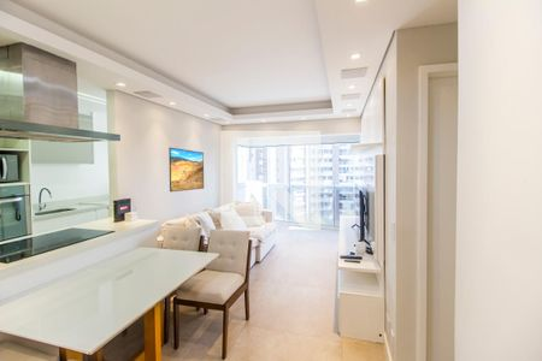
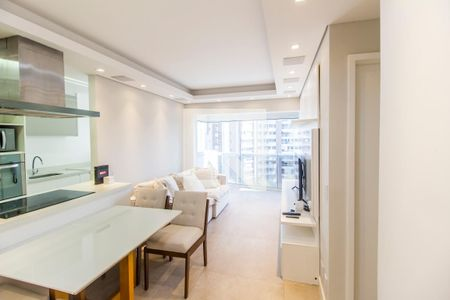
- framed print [167,147,205,193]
